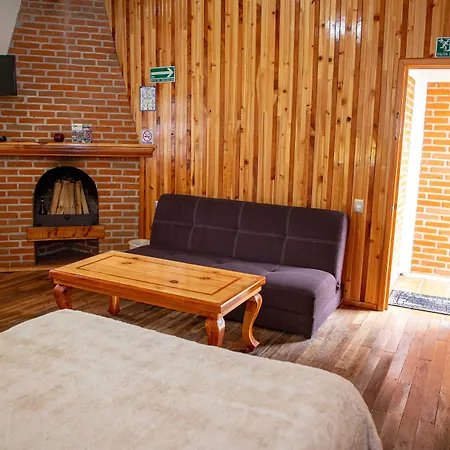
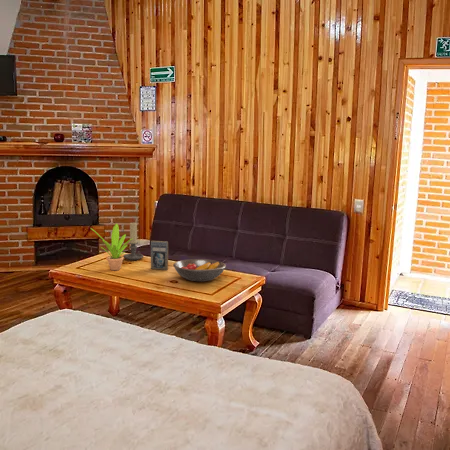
+ potted plant [89,223,133,271]
+ book [150,240,169,271]
+ fruit bowl [172,258,227,282]
+ candle holder [122,222,144,261]
